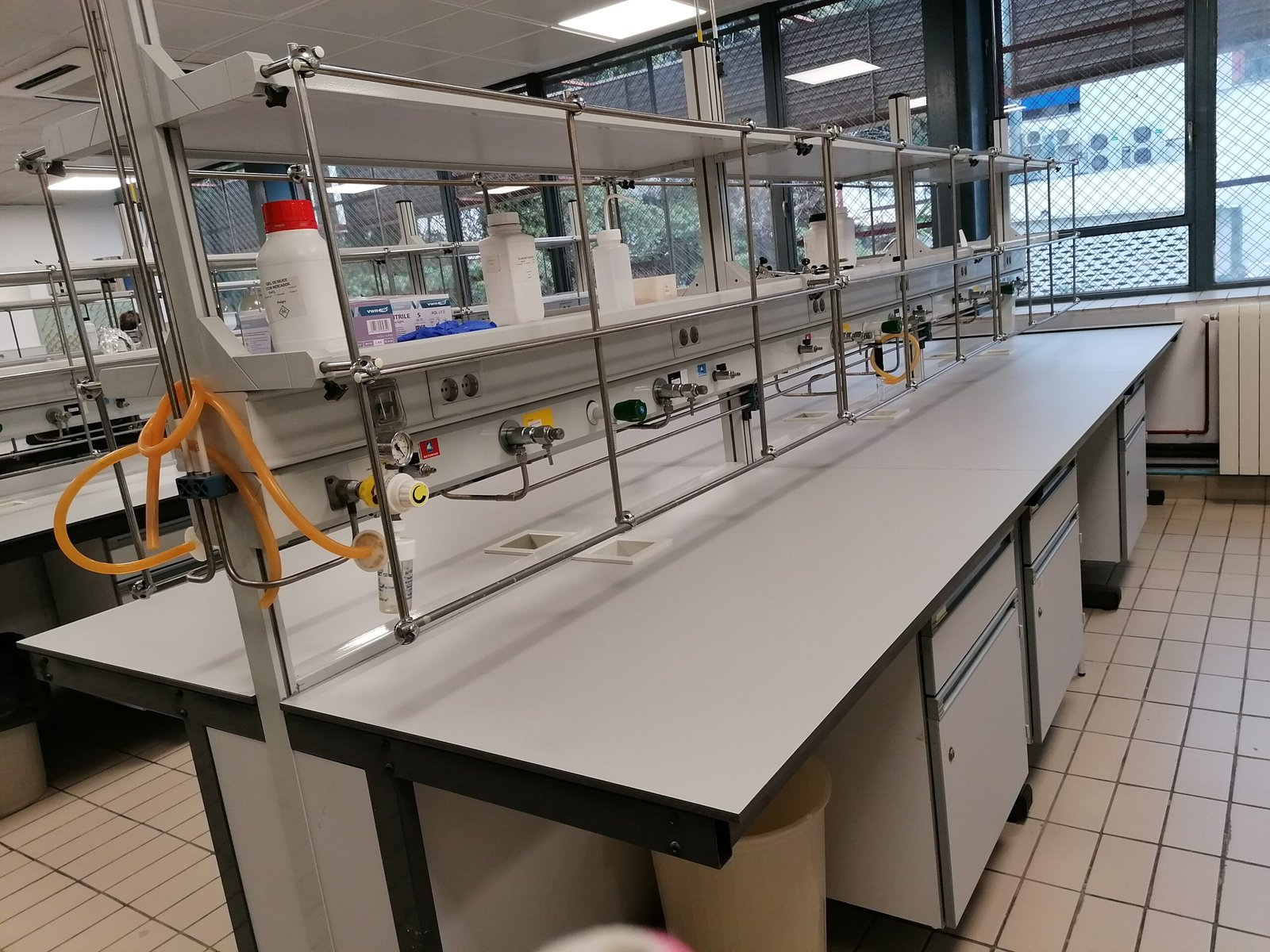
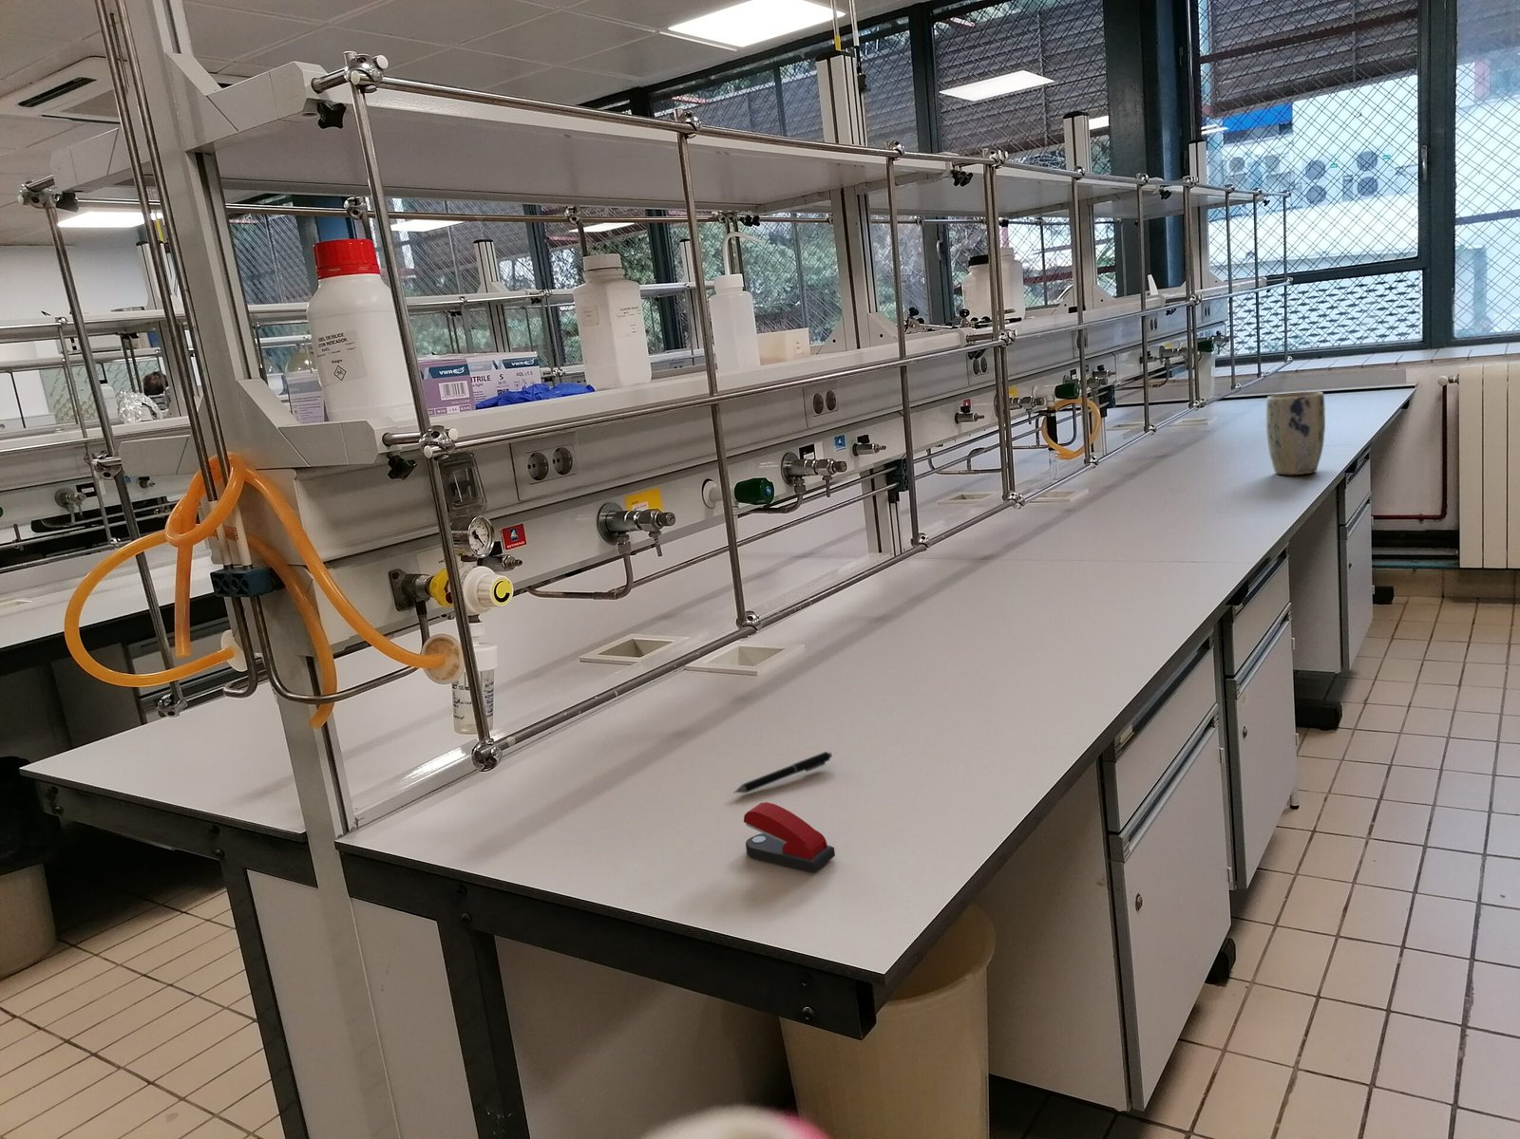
+ plant pot [1265,391,1326,476]
+ stapler [743,802,835,873]
+ pen [734,751,833,793]
